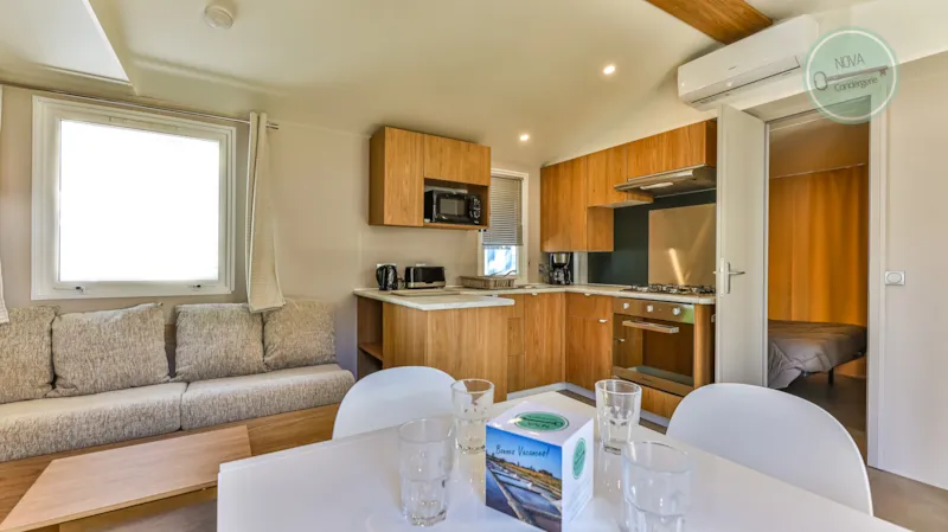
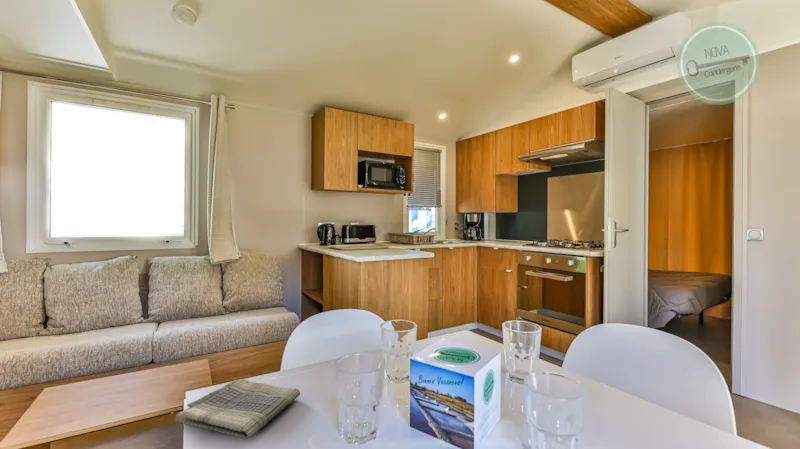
+ dish towel [174,378,301,440]
